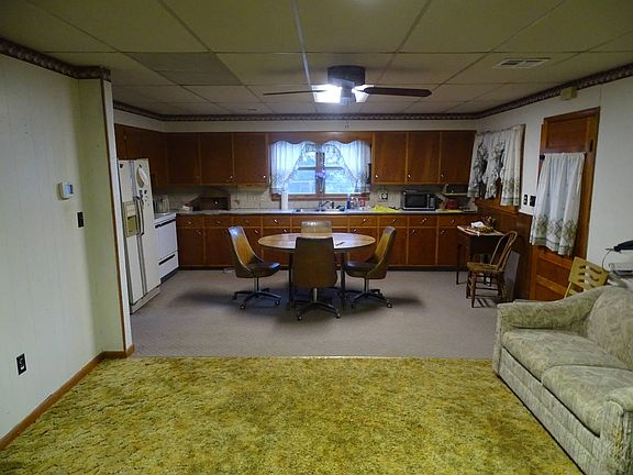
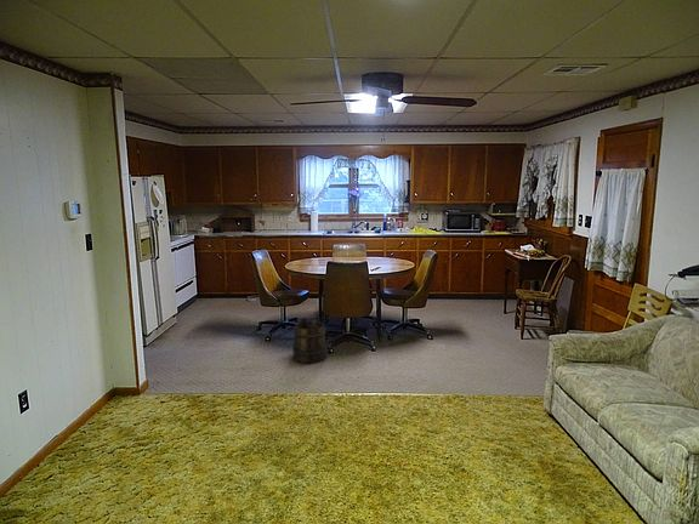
+ bucket [291,317,329,364]
